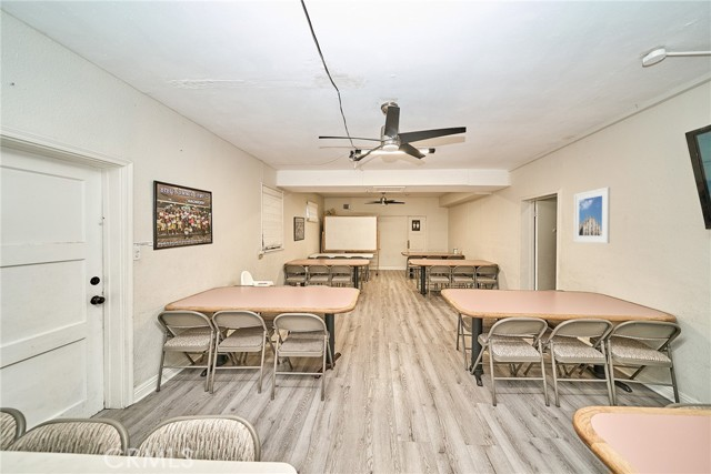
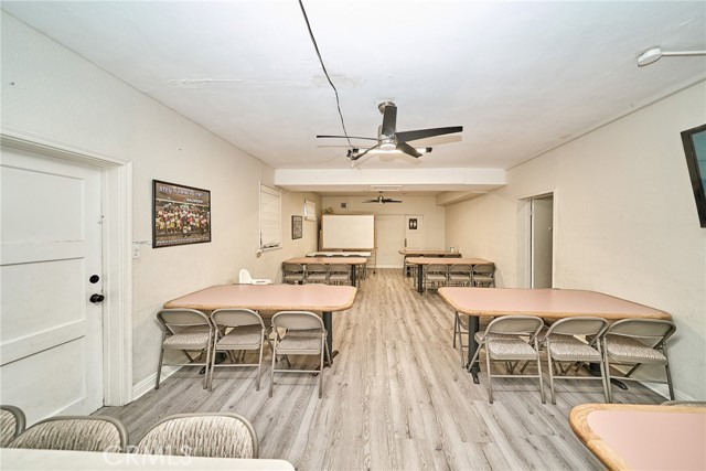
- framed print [573,186,611,244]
